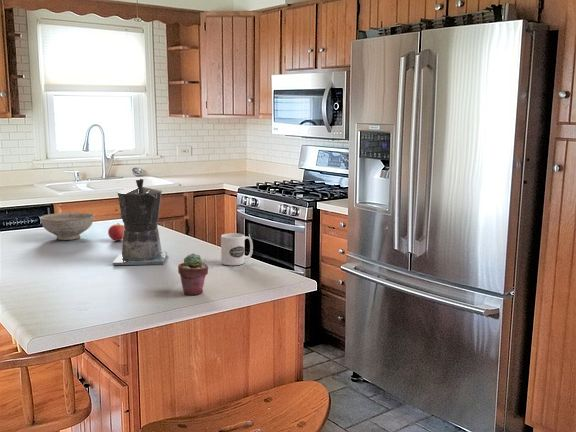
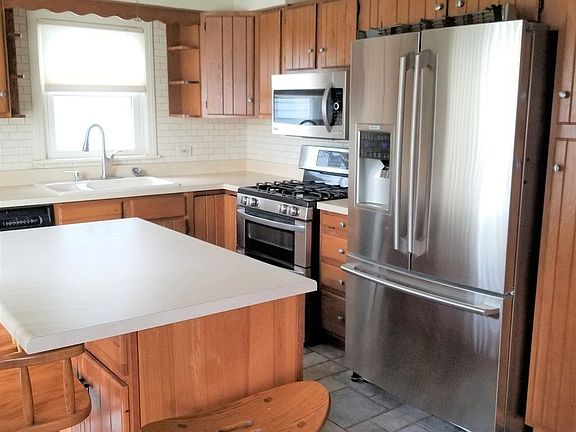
- coffee maker [112,178,168,266]
- mug [220,232,254,266]
- potted succulent [177,252,210,296]
- pomegranate [107,222,125,242]
- decorative bowl [39,211,96,241]
